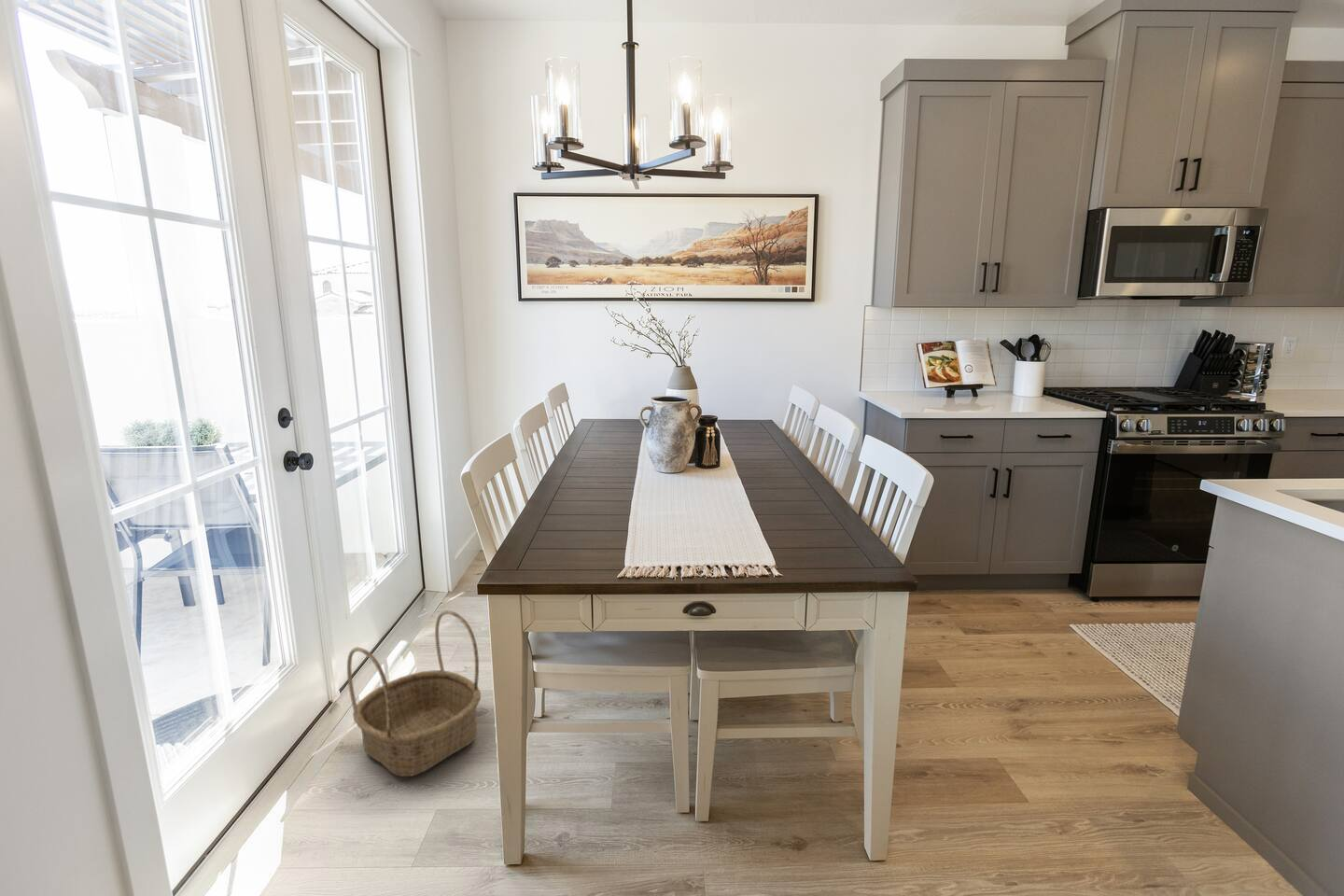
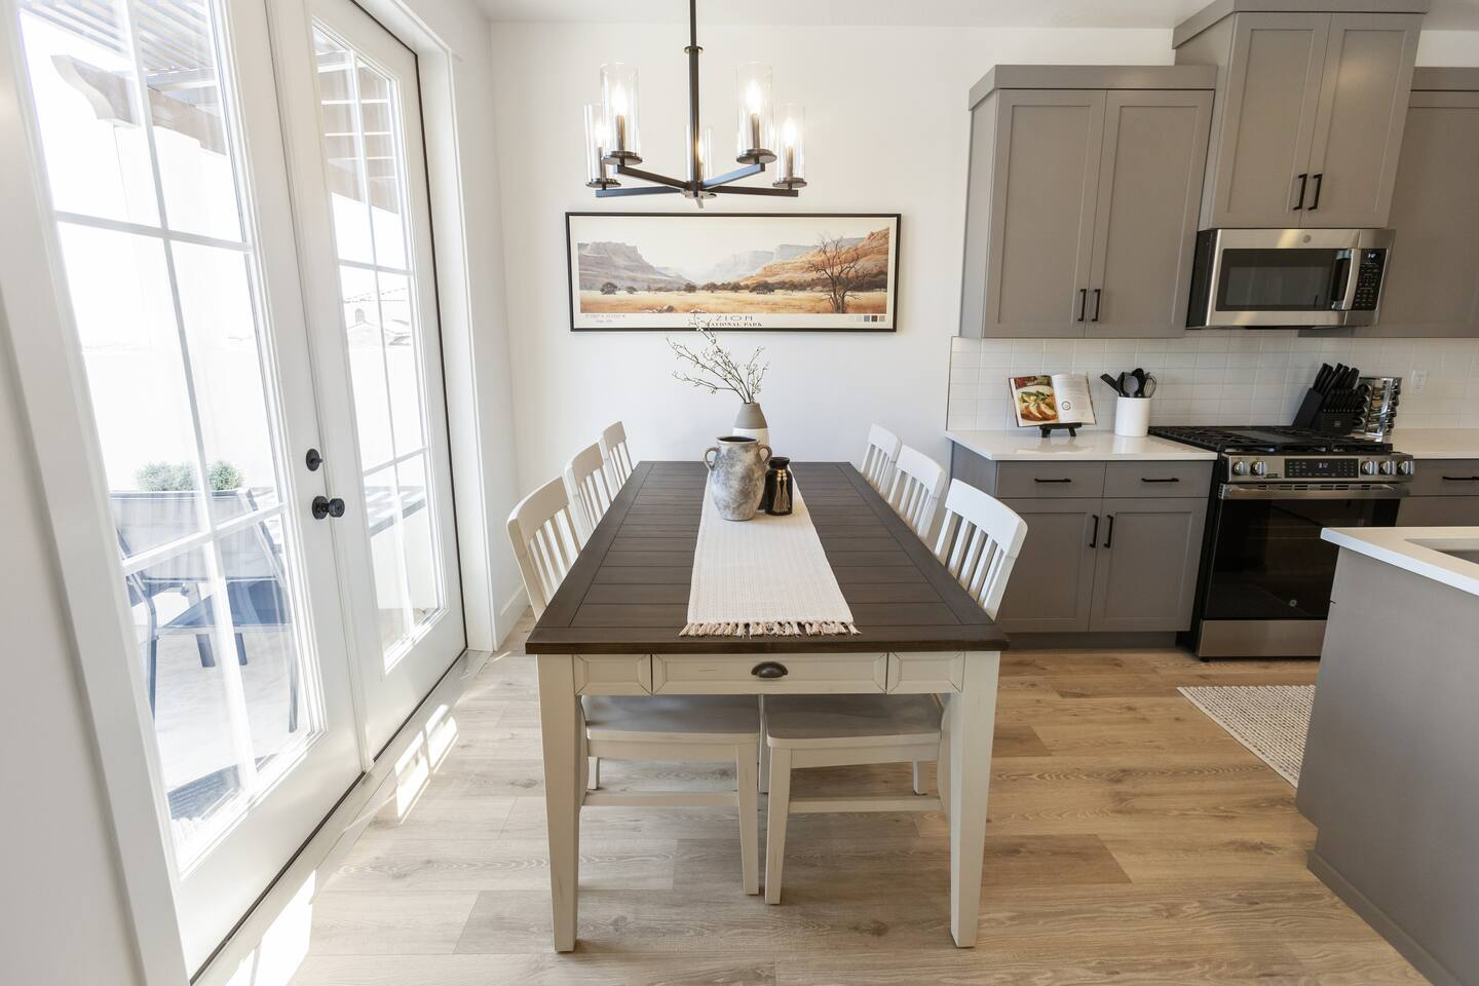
- basket [346,609,482,777]
